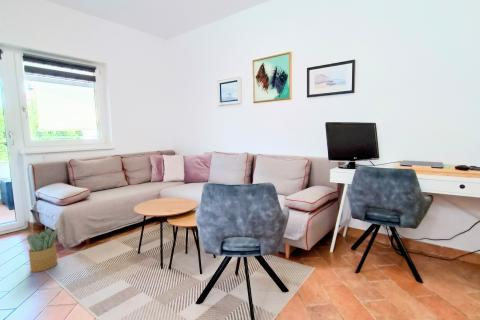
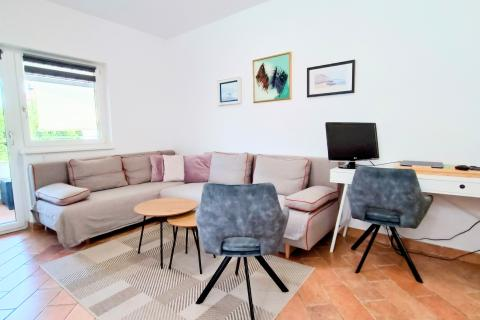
- potted plant [26,227,59,273]
